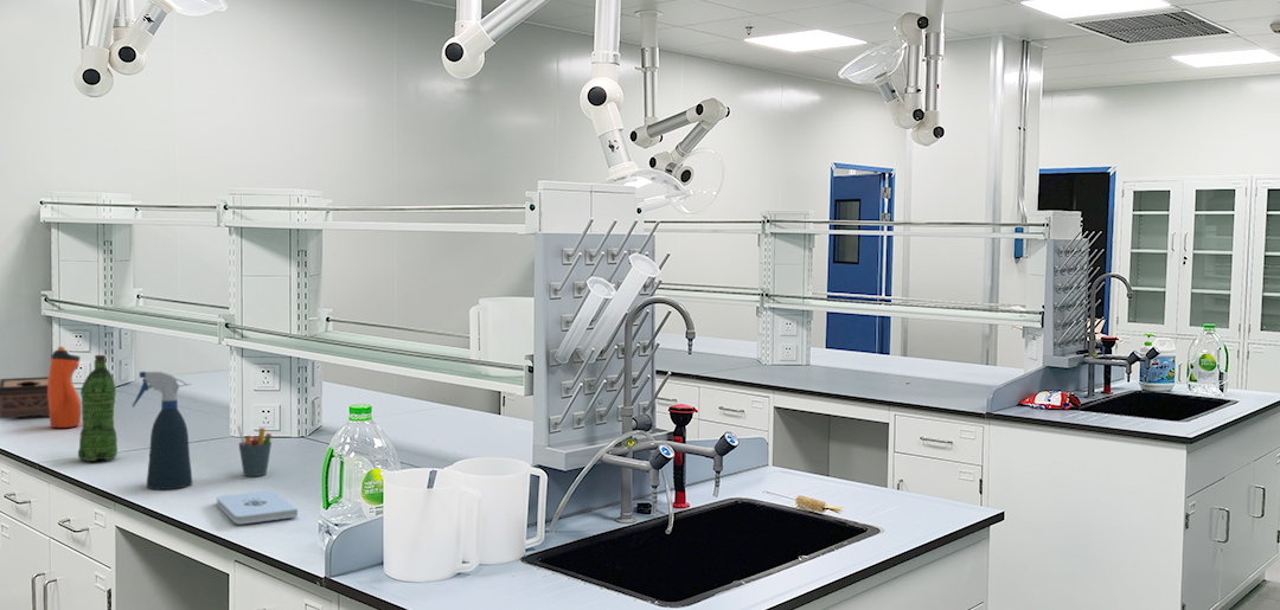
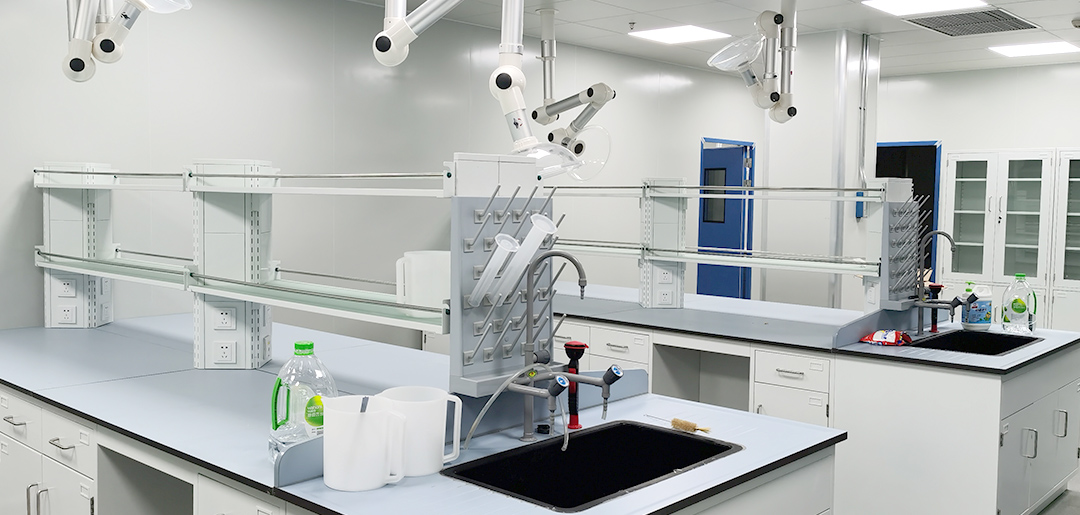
- notepad [215,489,299,525]
- spray bottle [132,371,193,490]
- tissue box [0,375,50,420]
- water bottle [47,346,82,429]
- plastic bottle [77,354,119,462]
- pen holder [236,424,273,477]
